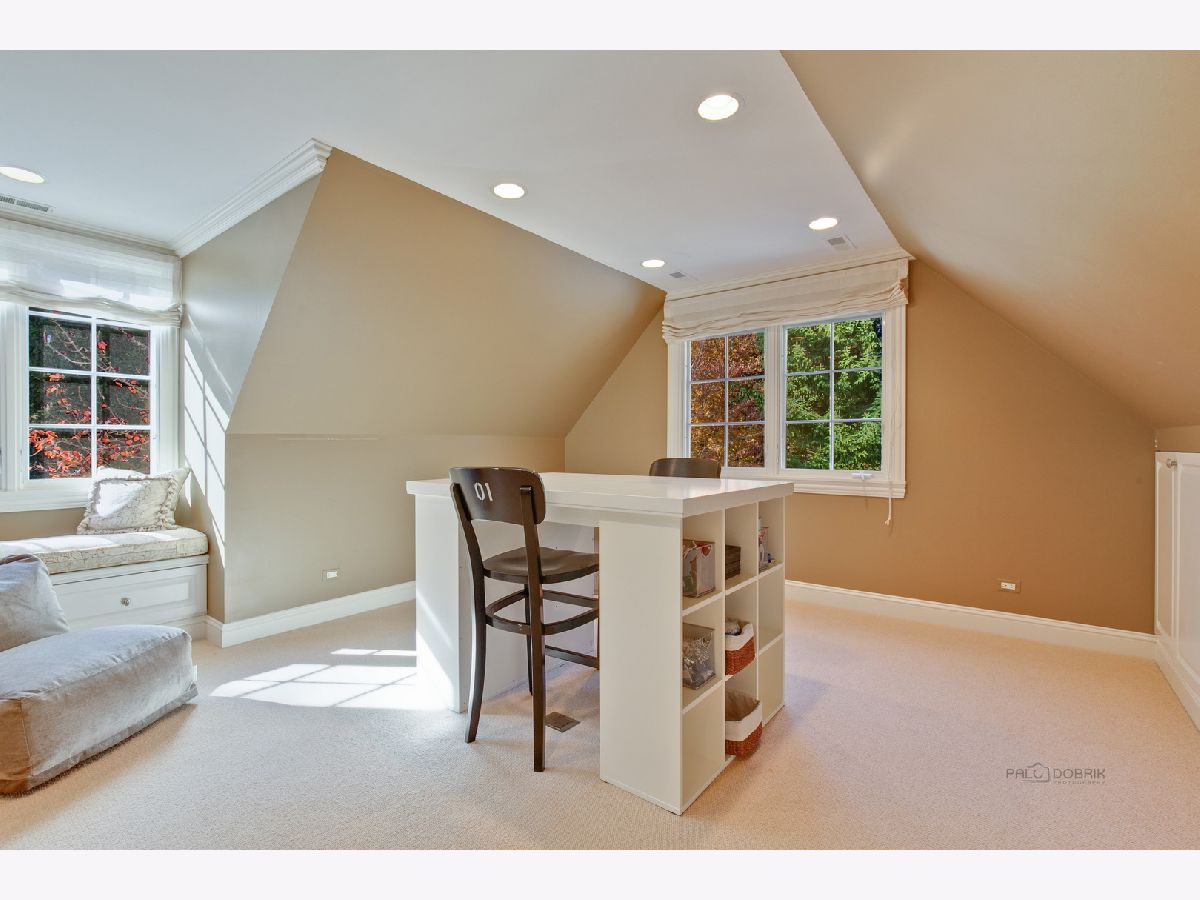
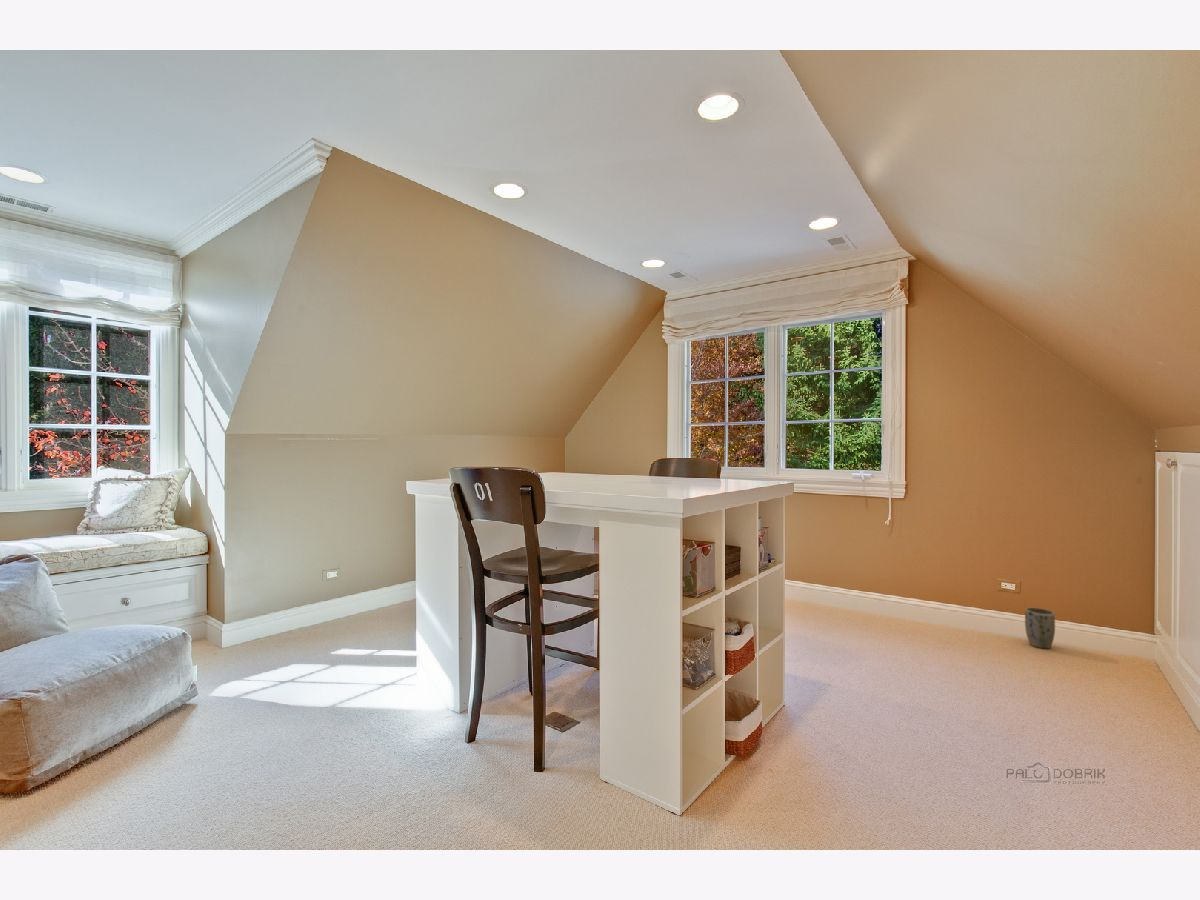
+ plant pot [1024,606,1056,650]
